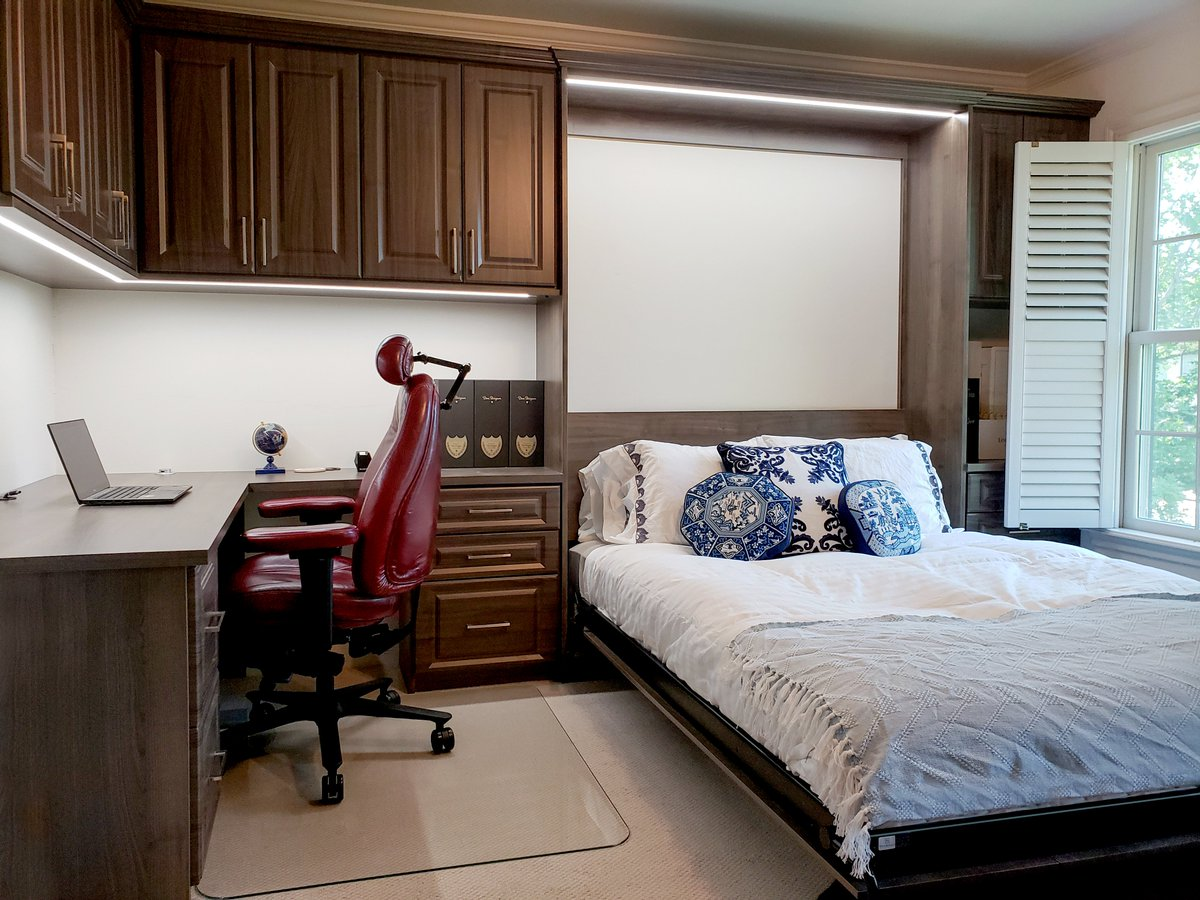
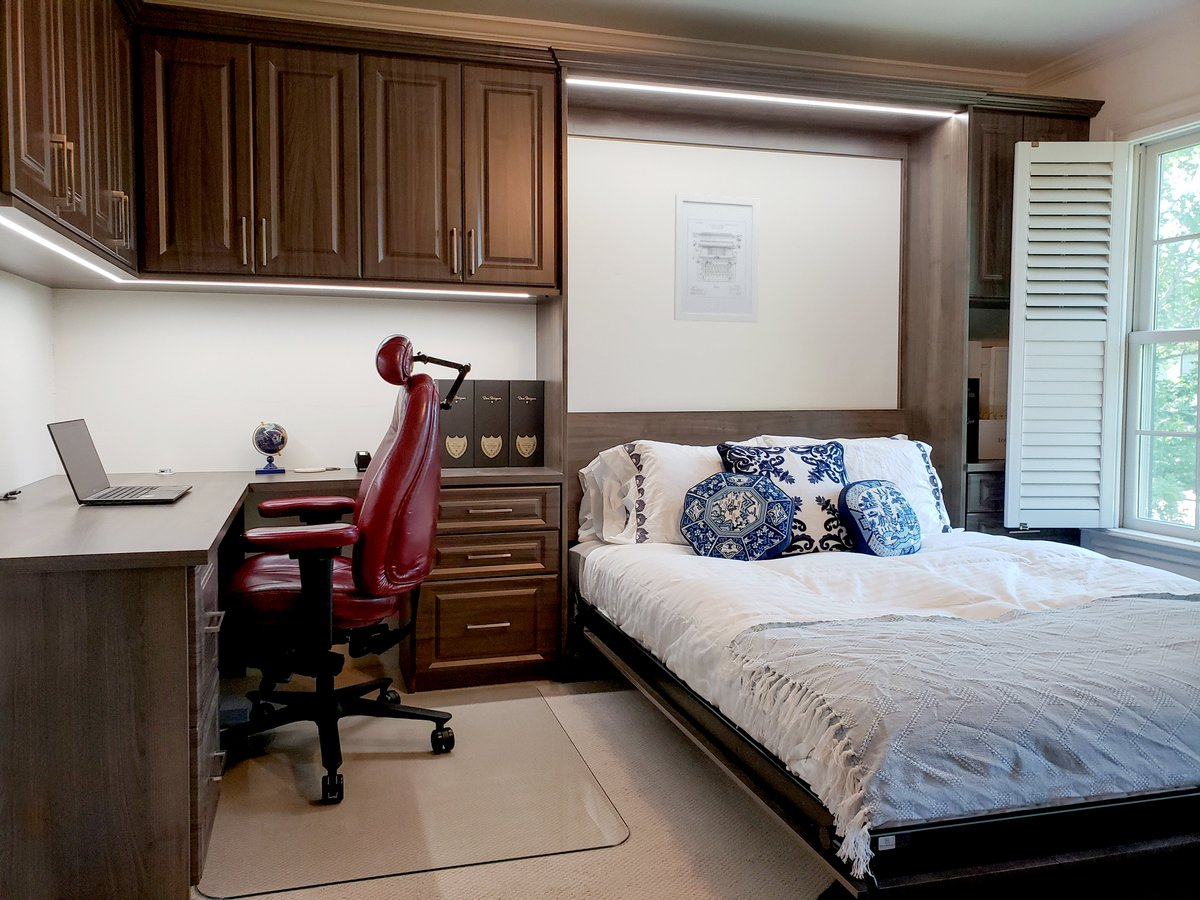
+ wall art [673,192,760,323]
